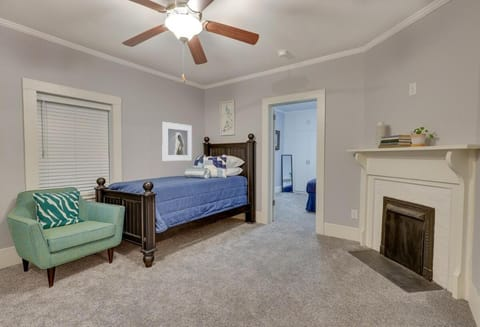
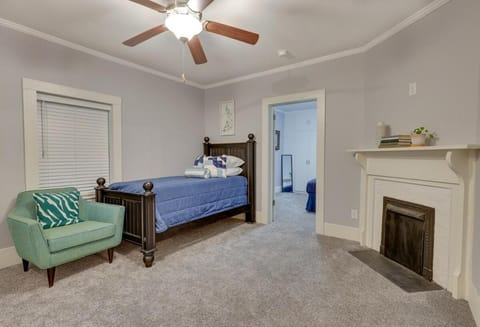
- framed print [161,121,193,162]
